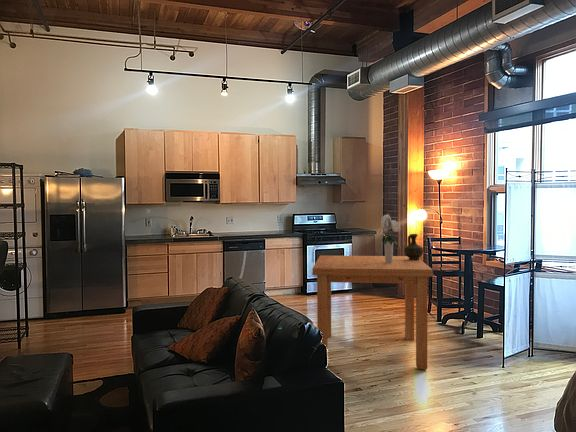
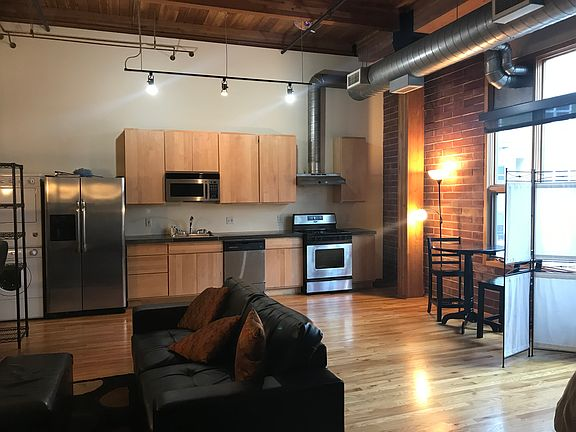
- ceramic jug [403,233,424,260]
- bouquet [380,213,402,263]
- dining table [311,255,434,370]
